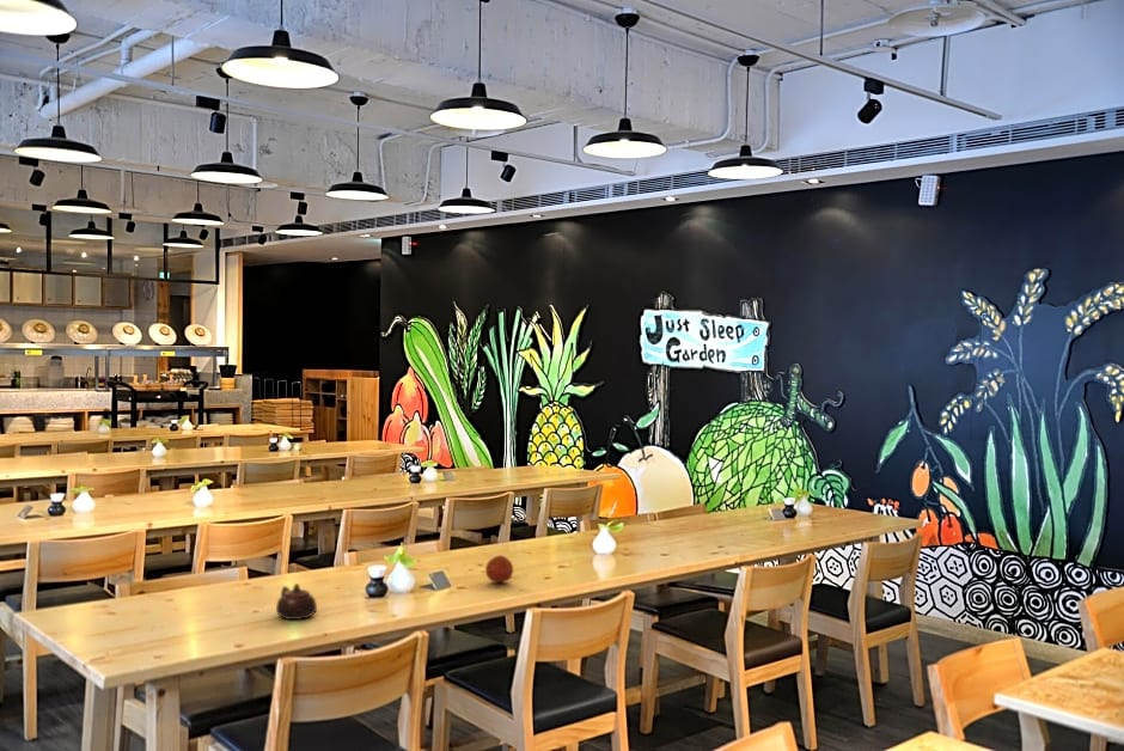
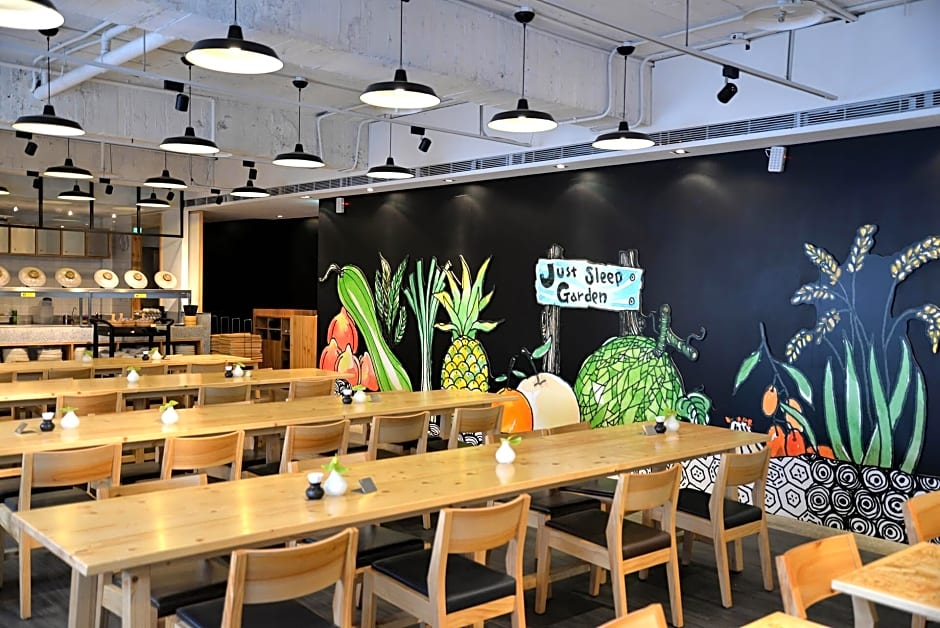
- teapot [275,582,318,621]
- fruit [484,554,514,584]
